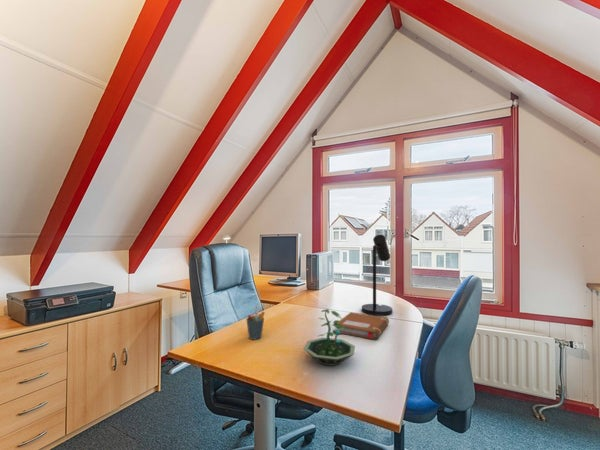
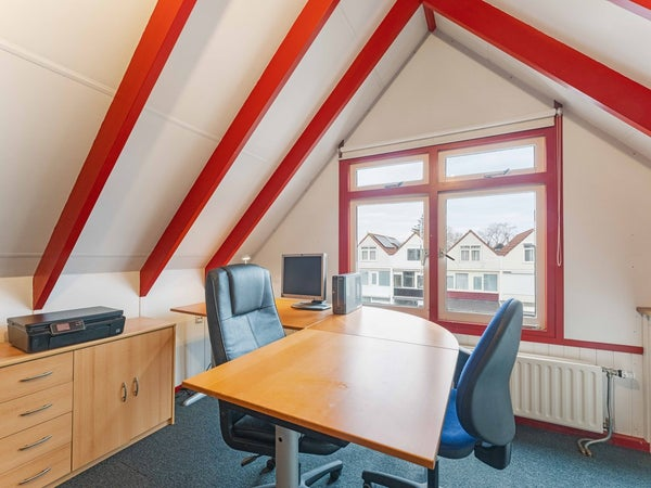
- desk lamp [361,234,393,317]
- pen holder [245,306,266,340]
- notebook [335,311,390,340]
- terrarium [302,308,356,367]
